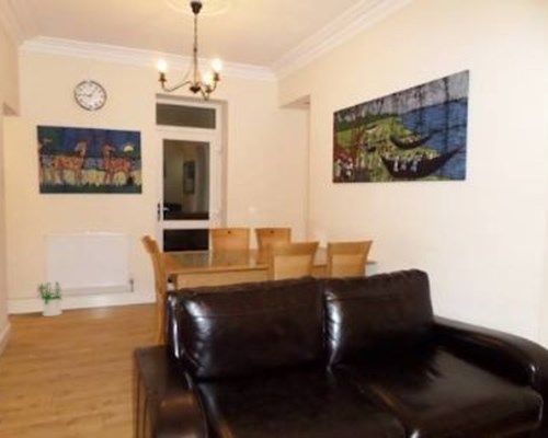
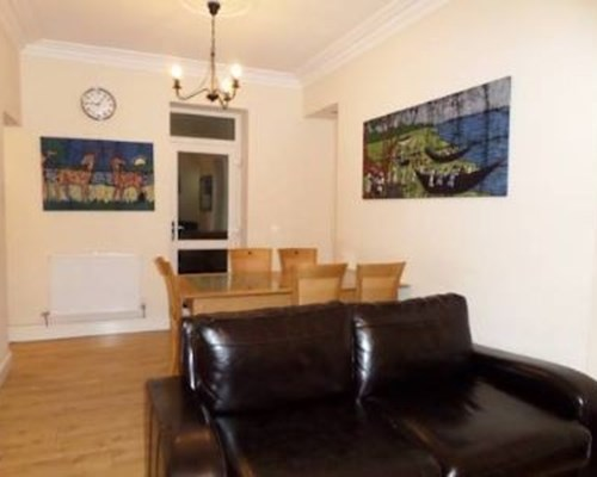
- potted plant [36,280,64,318]
